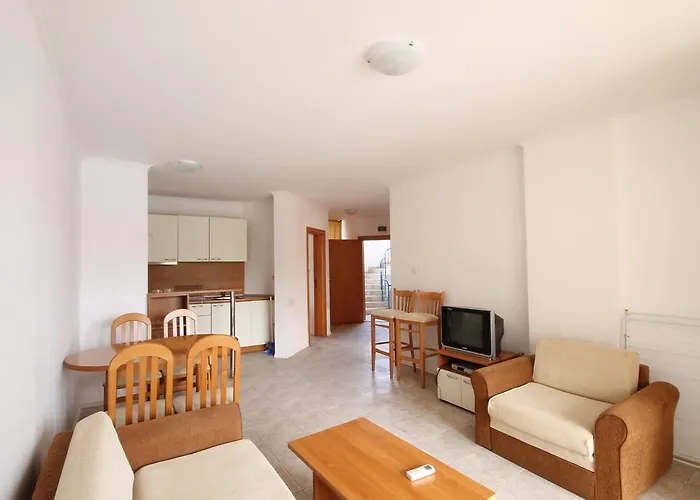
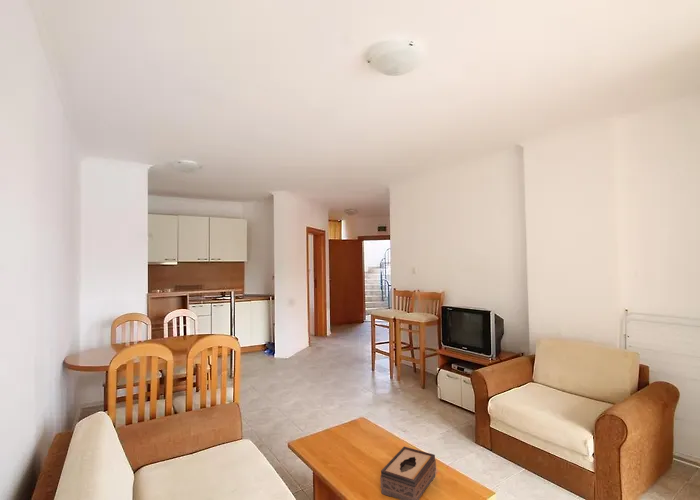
+ tissue box [379,446,437,500]
